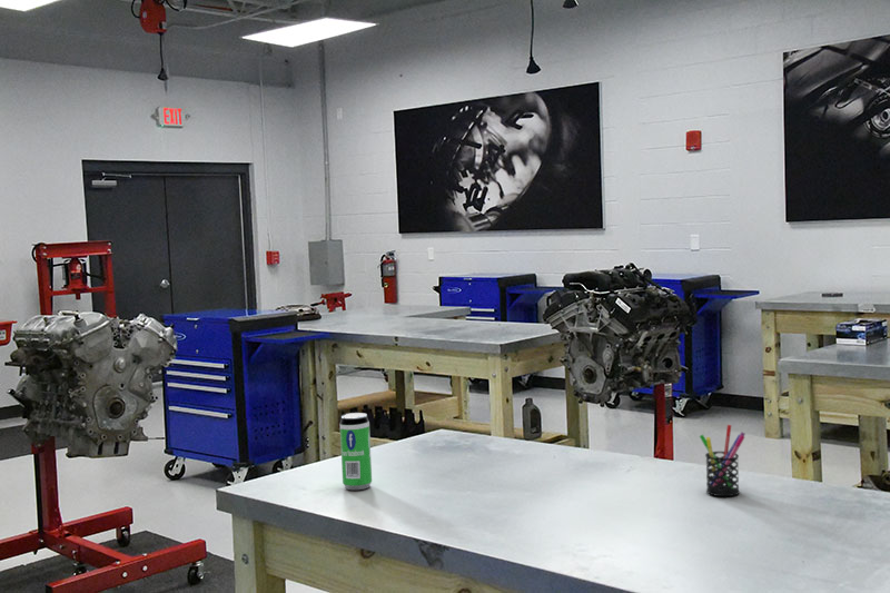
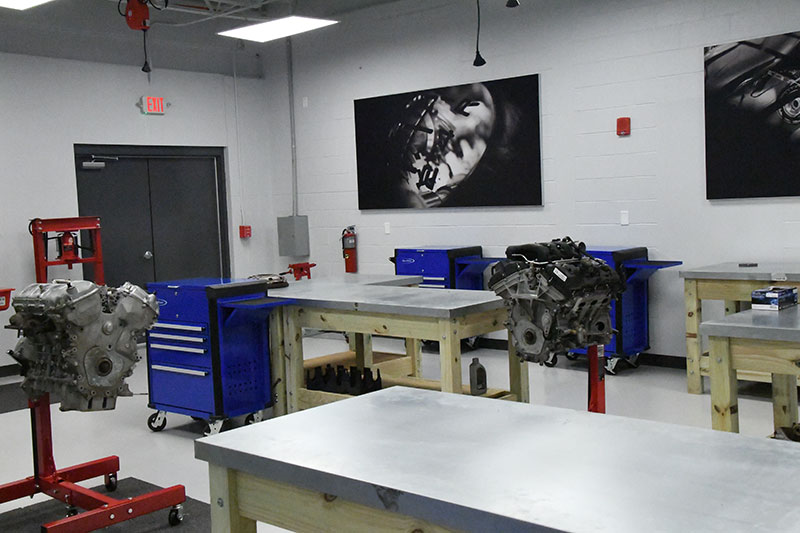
- beverage can [339,412,373,491]
- pen holder [699,424,746,497]
